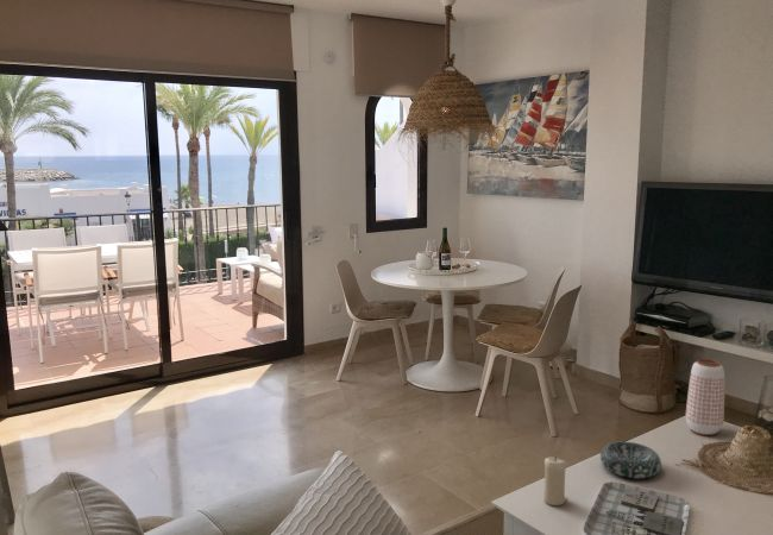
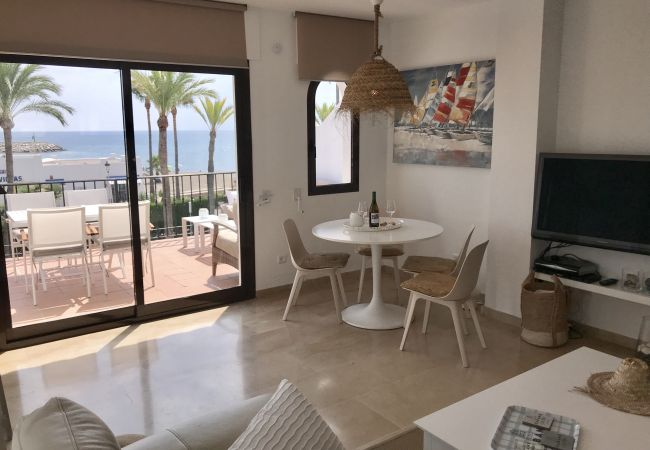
- decorative bowl [599,440,662,480]
- planter [685,358,725,436]
- candle [542,455,567,506]
